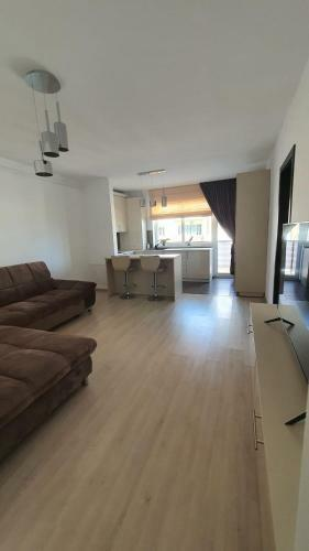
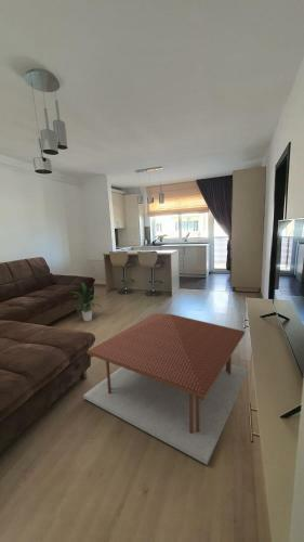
+ coffee table [82,312,249,466]
+ indoor plant [69,281,102,323]
